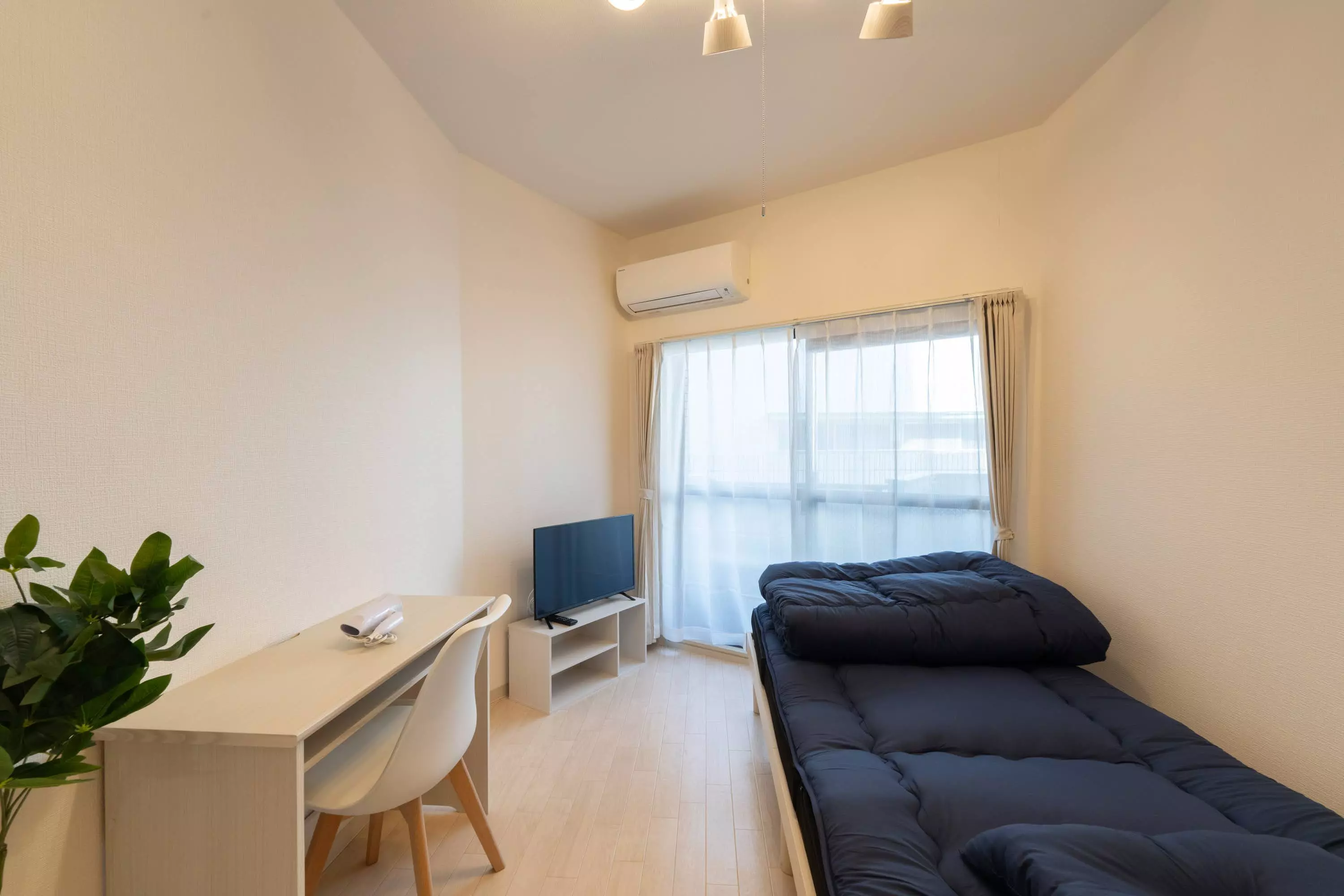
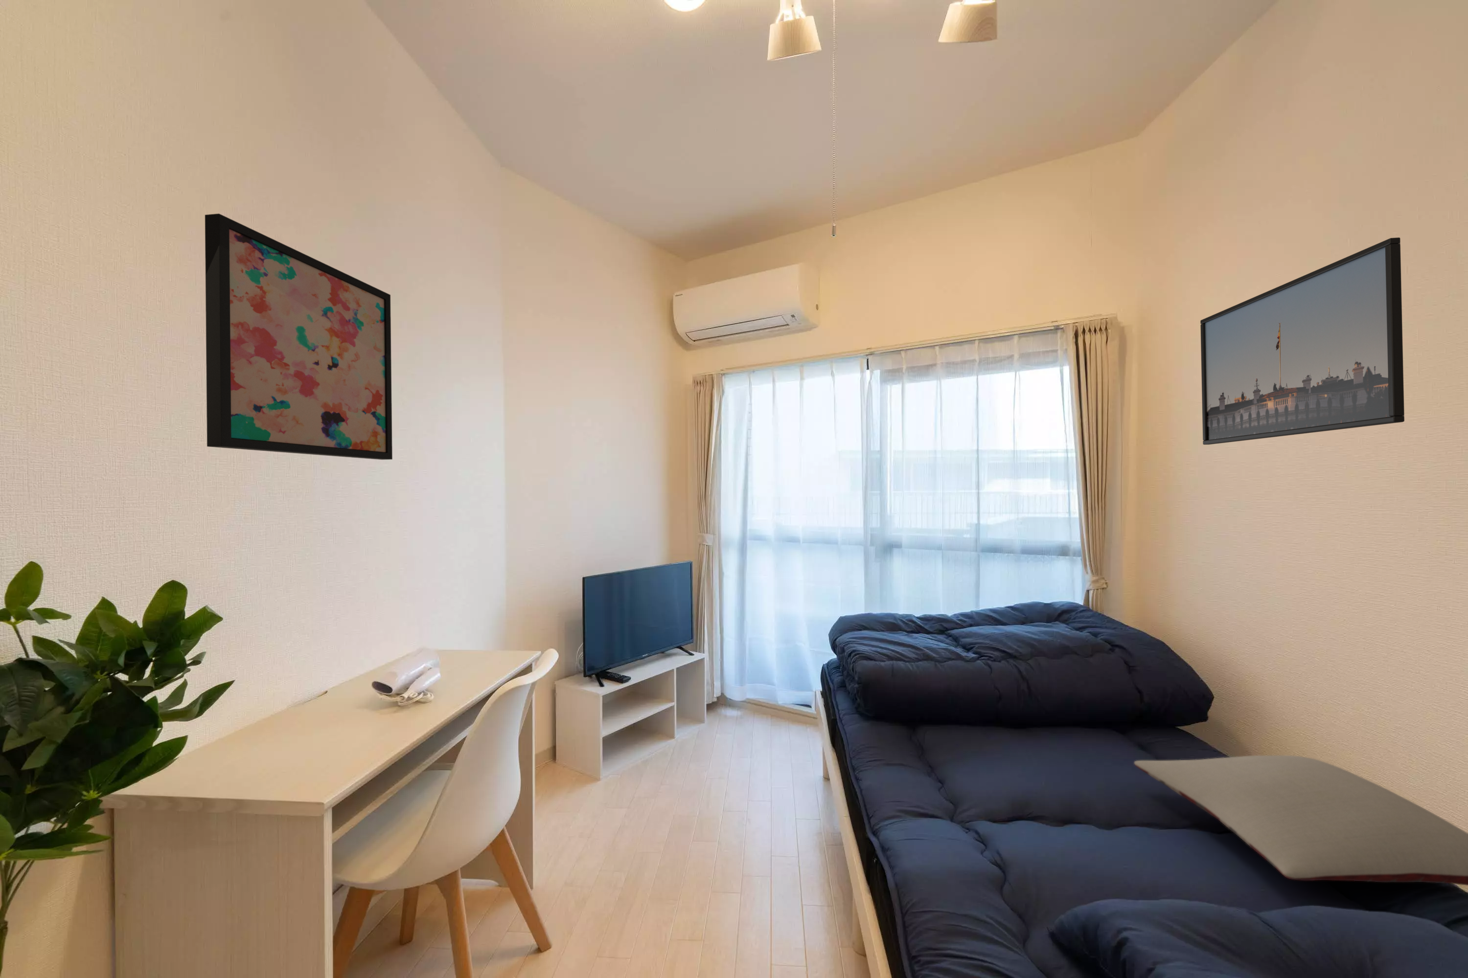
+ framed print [1199,237,1405,445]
+ wall art [204,213,393,461]
+ pillow [1134,755,1468,886]
